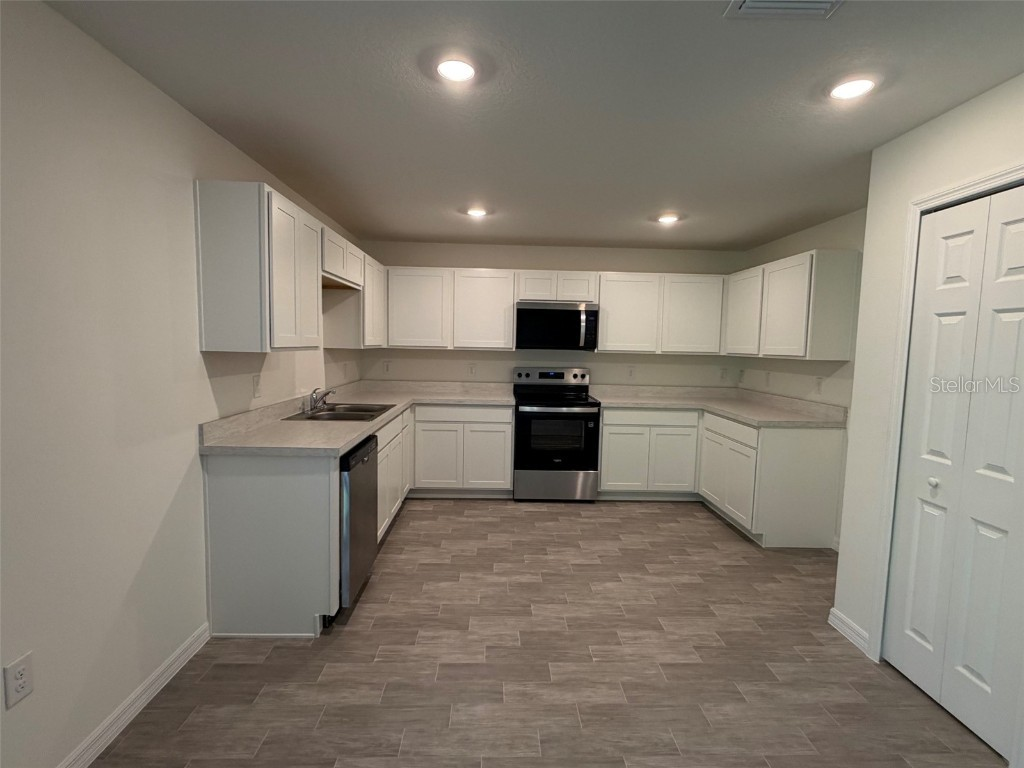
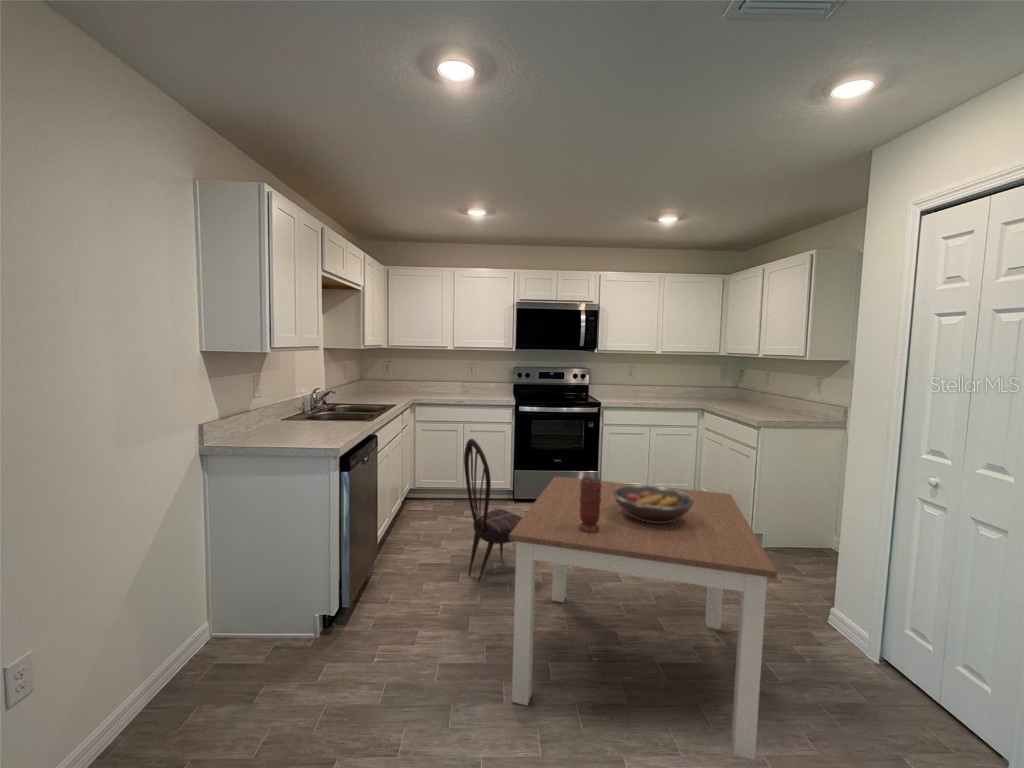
+ dining table [509,475,778,761]
+ fruit bowl [613,484,694,523]
+ dining chair [463,438,523,583]
+ spice grinder [579,475,602,533]
